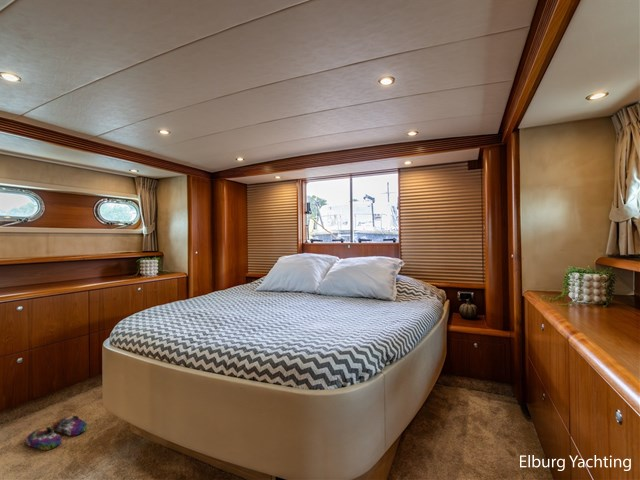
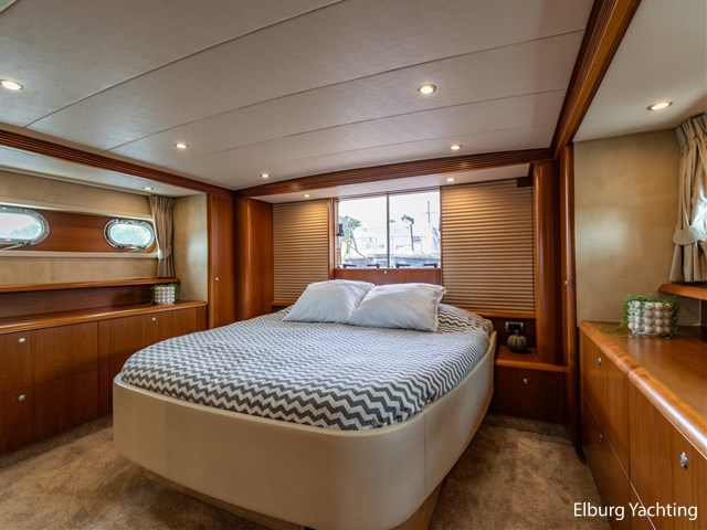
- slippers [24,414,88,451]
